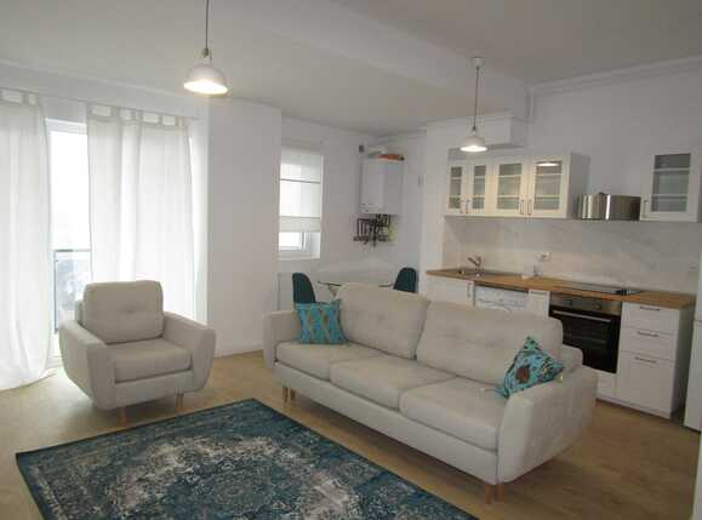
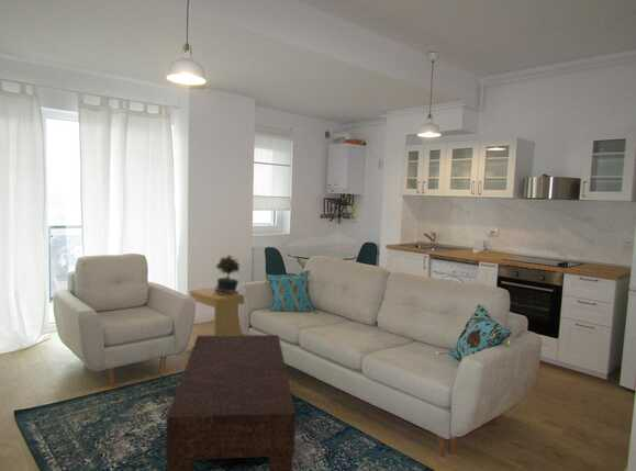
+ potted plant [207,254,242,295]
+ side table [188,287,247,349]
+ coffee table [165,334,297,471]
